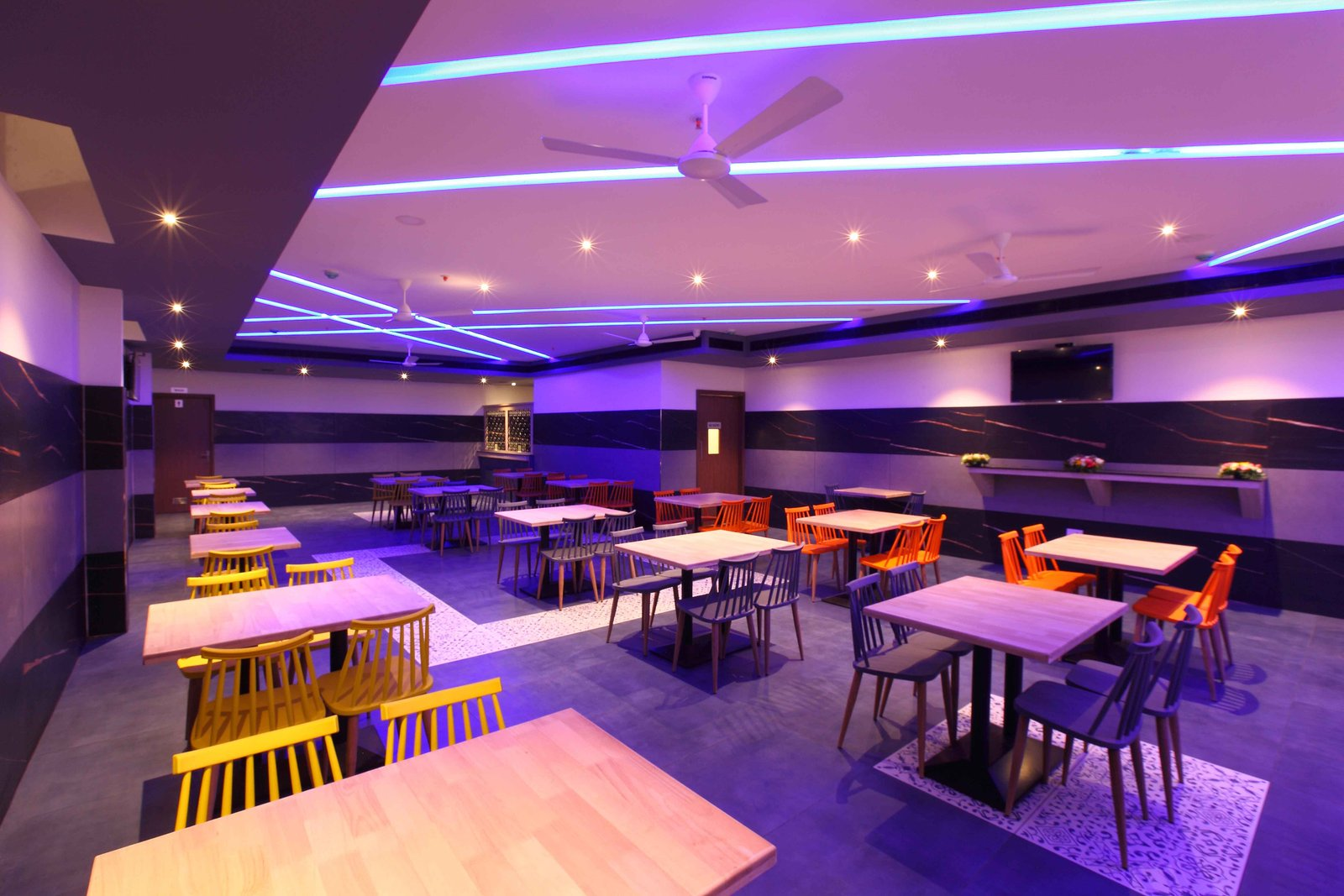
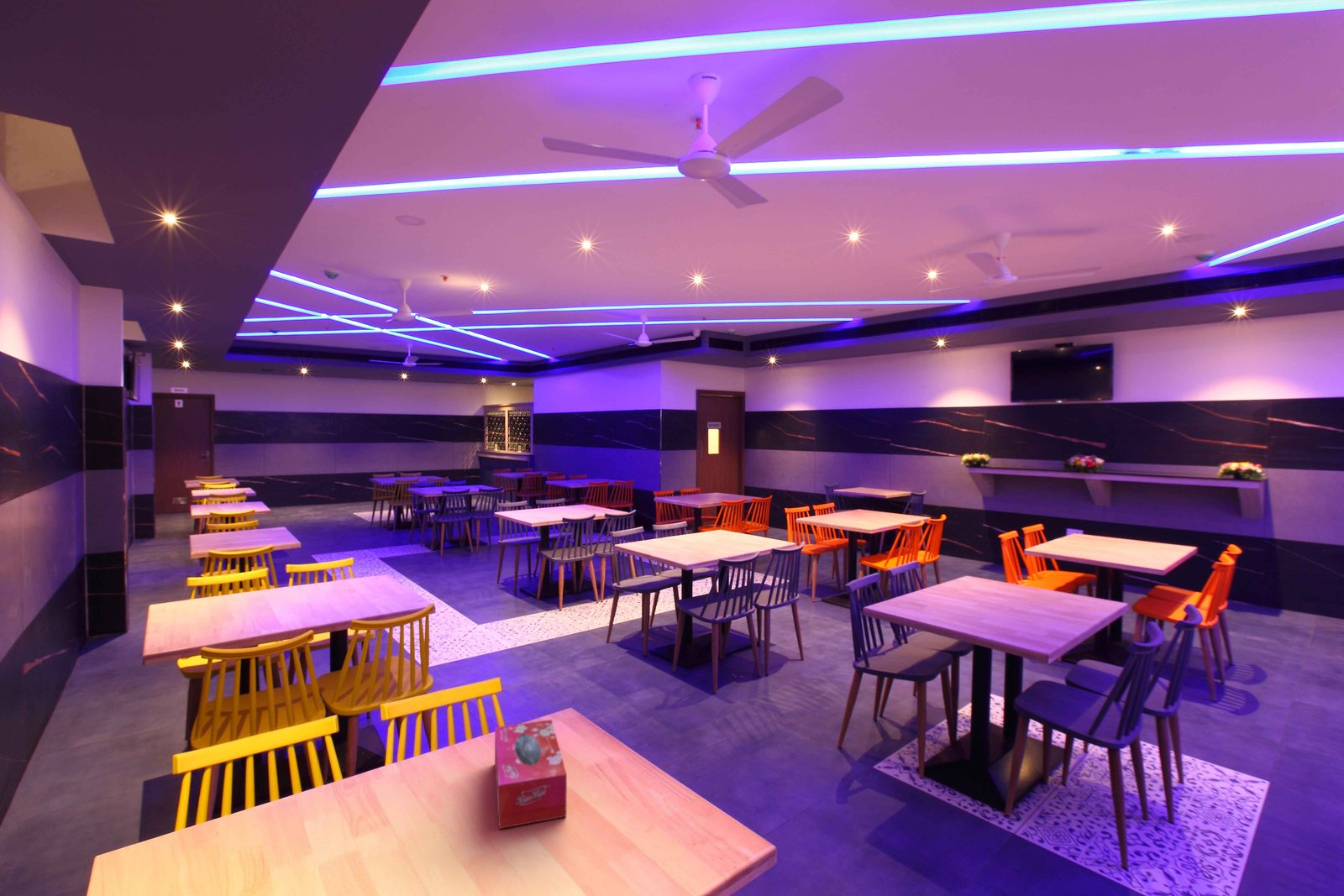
+ tissue box [494,719,568,830]
